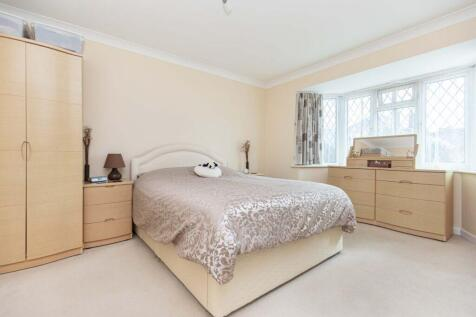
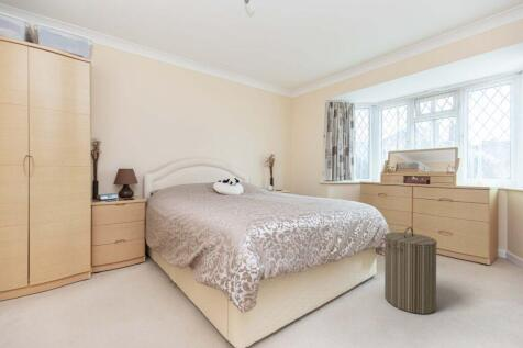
+ laundry hamper [383,226,438,315]
